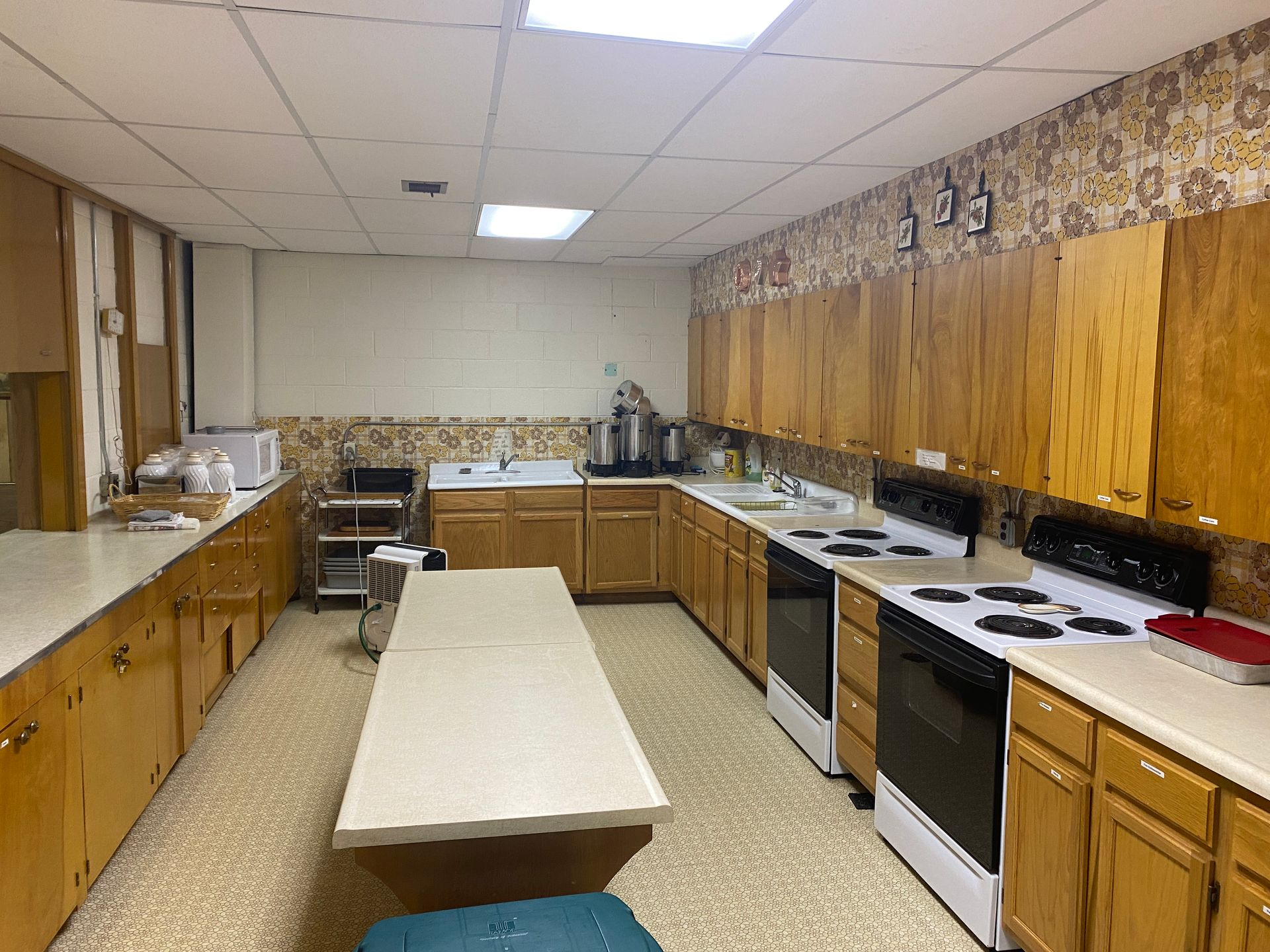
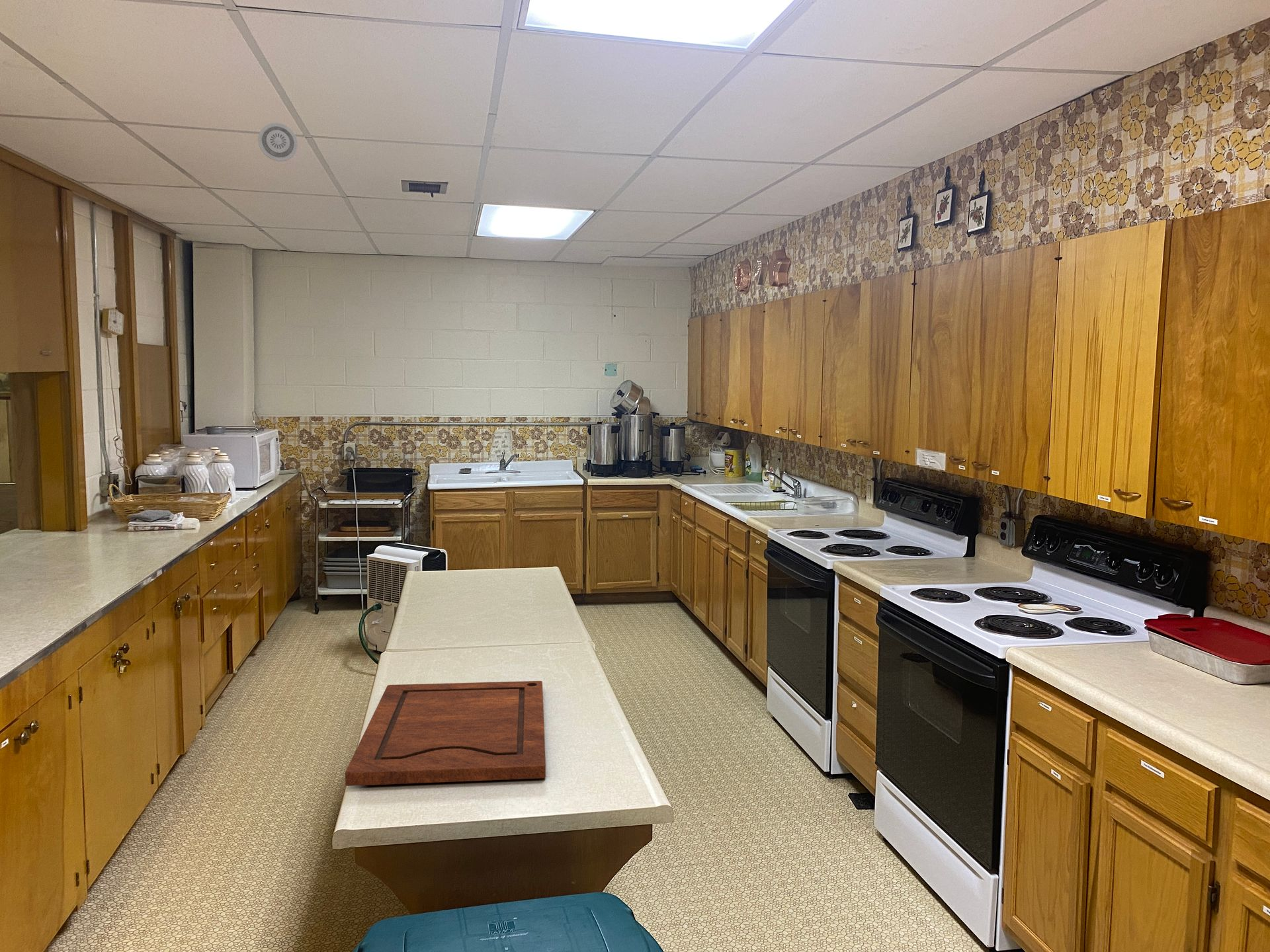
+ cutting board [345,680,546,787]
+ smoke detector [257,122,298,162]
